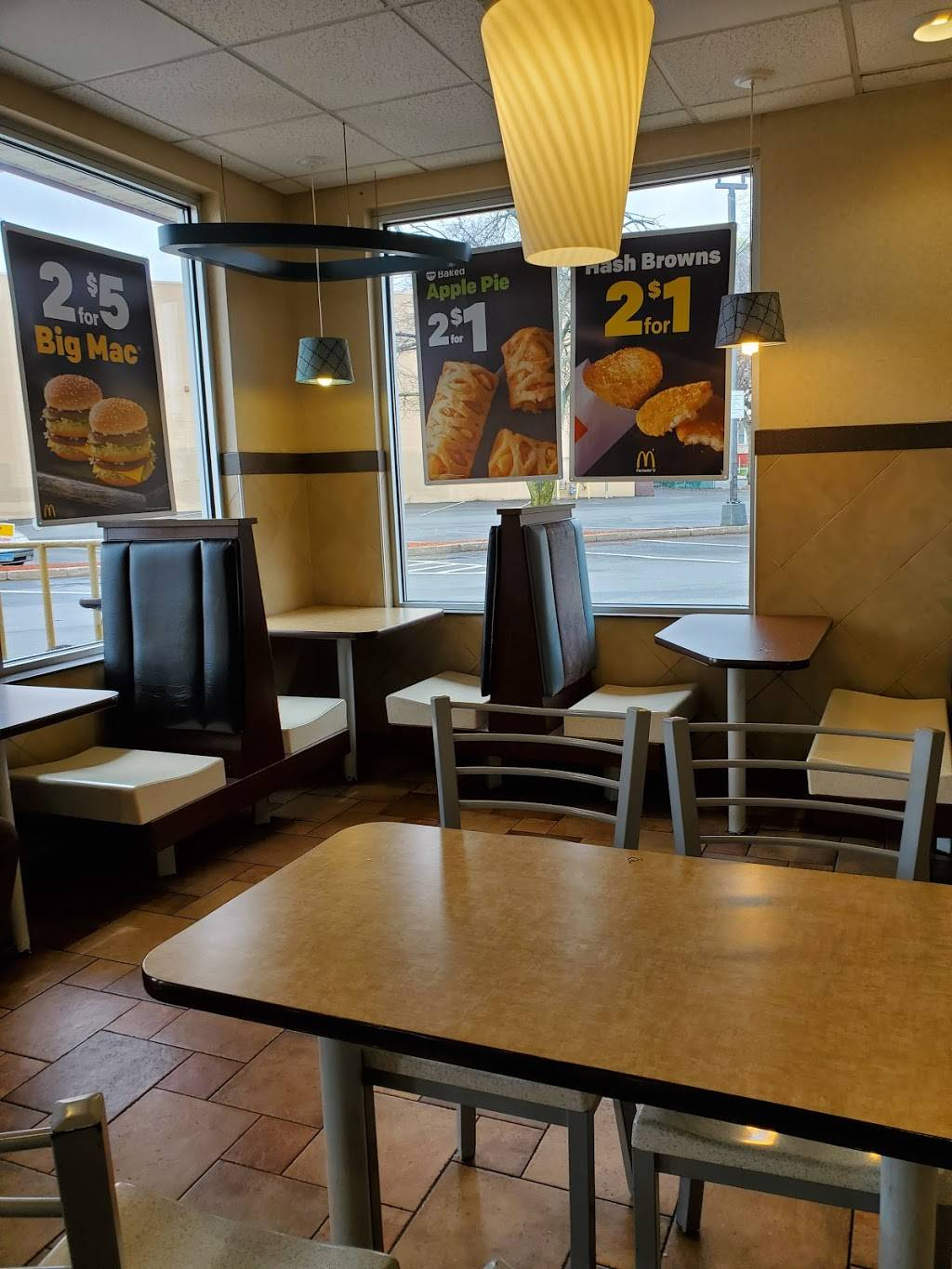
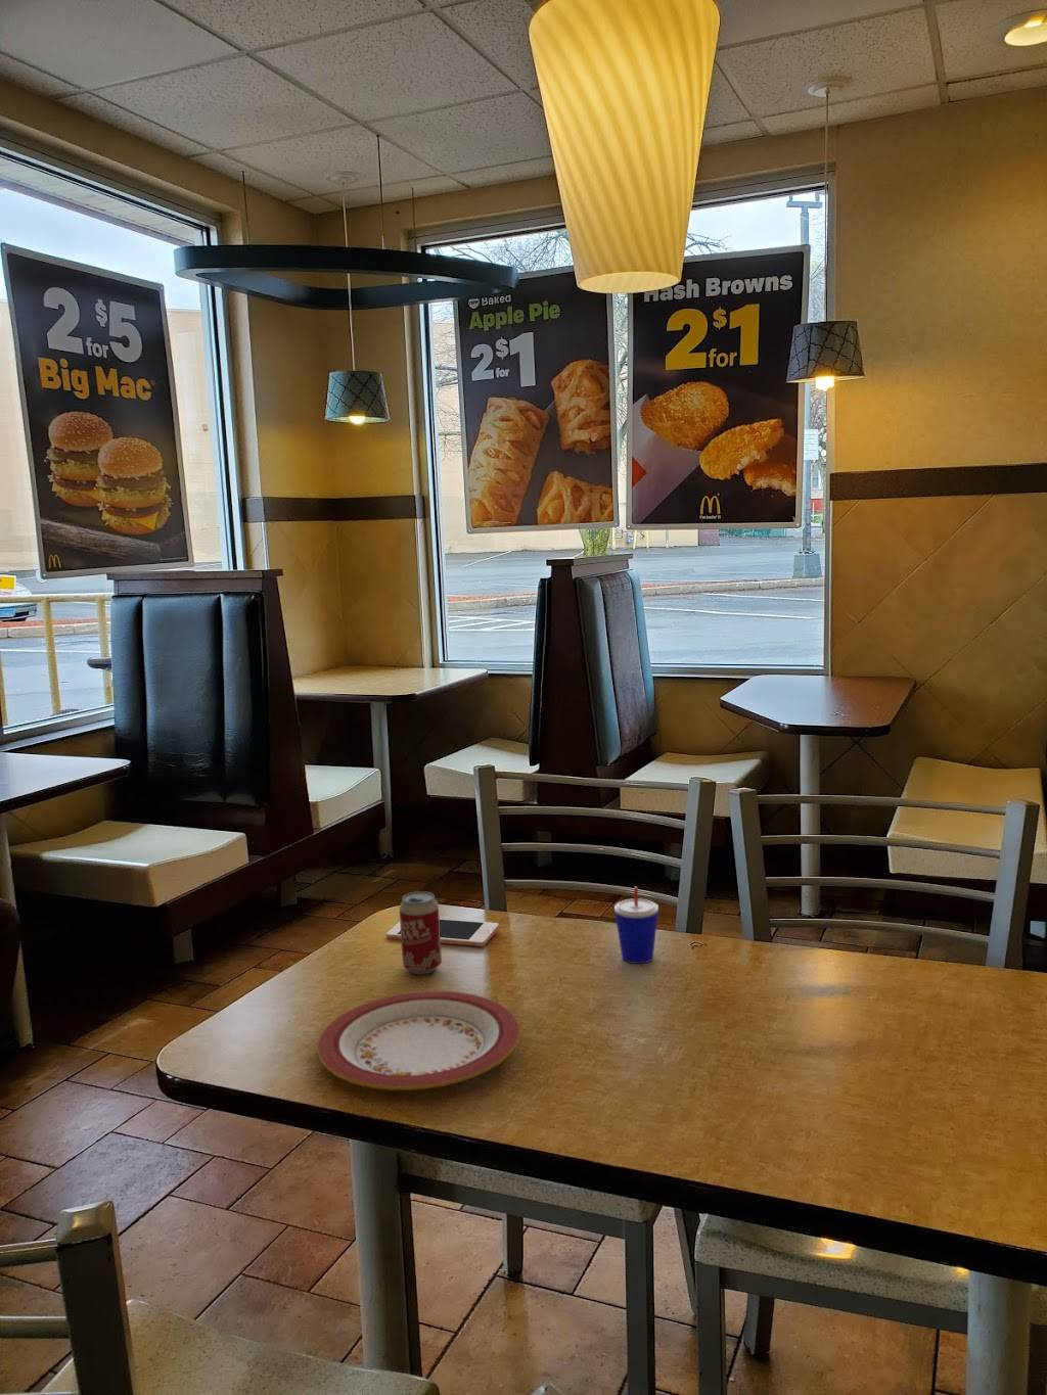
+ beverage cup [614,886,660,965]
+ cell phone [385,918,500,948]
+ beverage can [399,890,443,975]
+ plate [316,990,521,1092]
